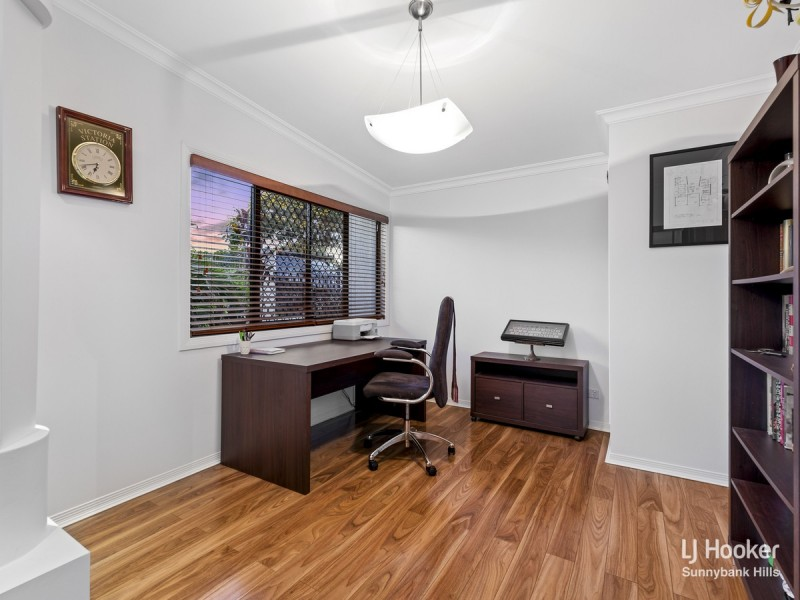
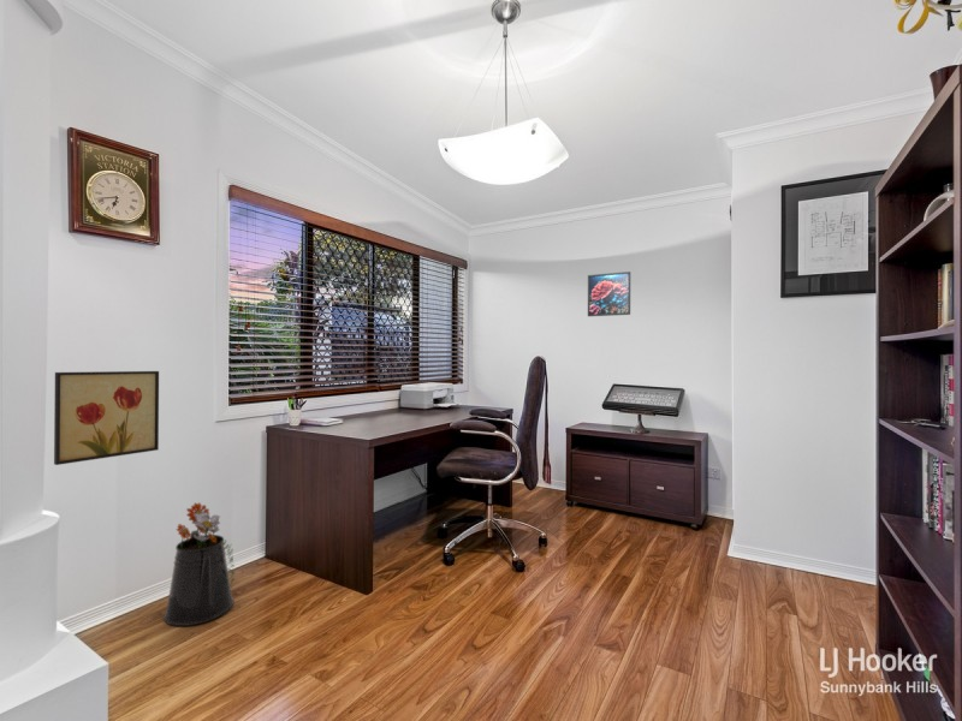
+ wall art [53,370,160,466]
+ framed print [587,270,631,317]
+ watering can [162,501,237,627]
